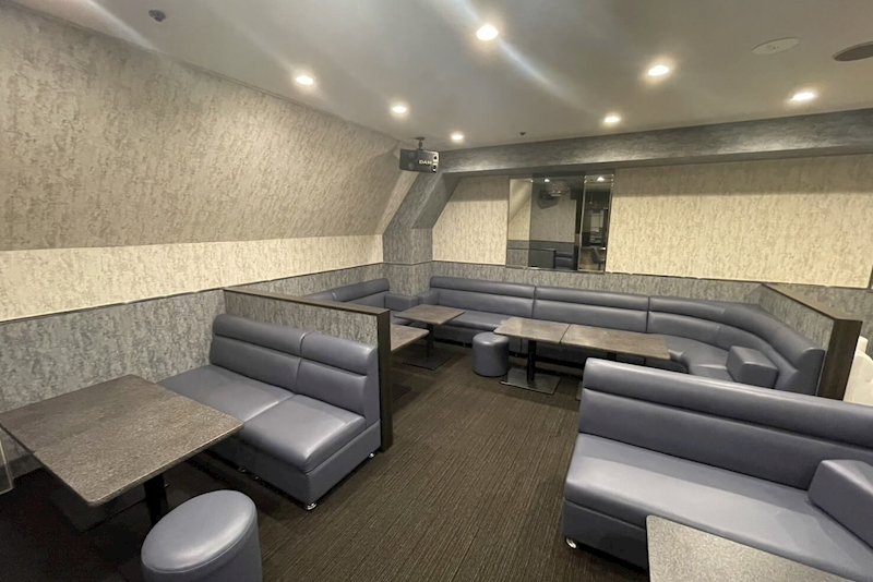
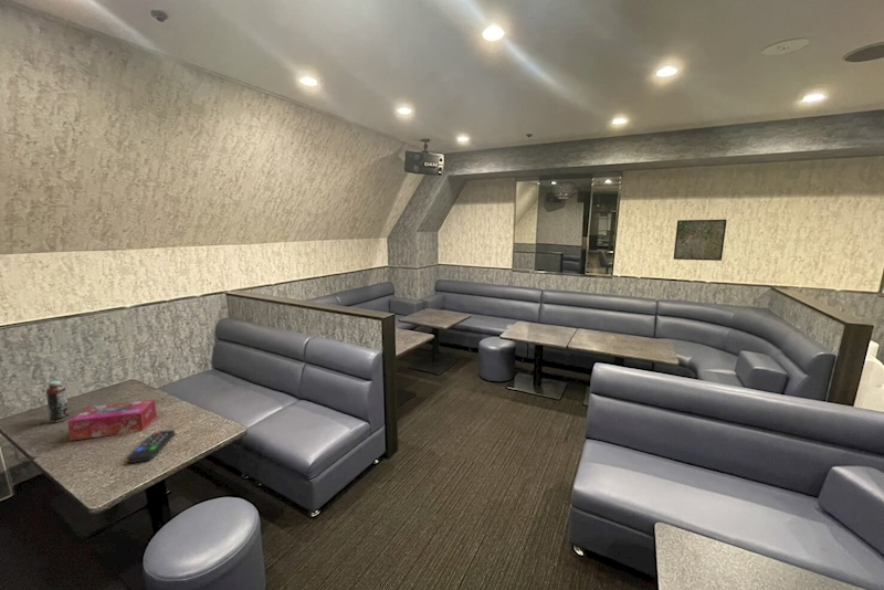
+ tissue box [66,399,158,442]
+ beverage bottle [45,380,70,423]
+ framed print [672,219,728,262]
+ remote control [126,429,176,464]
